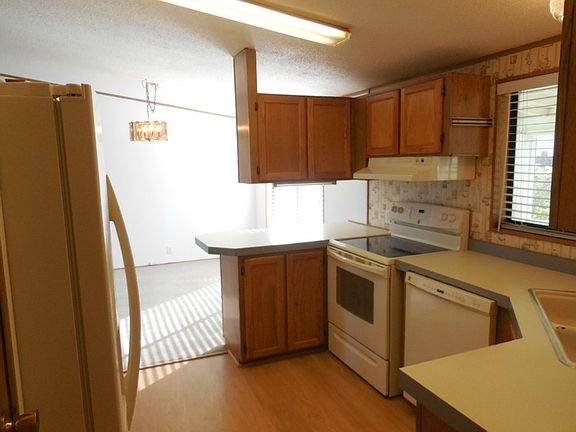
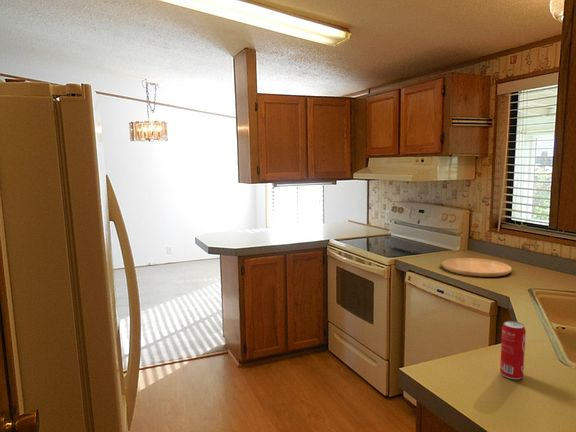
+ beverage can [499,320,527,380]
+ cutting board [441,257,513,278]
